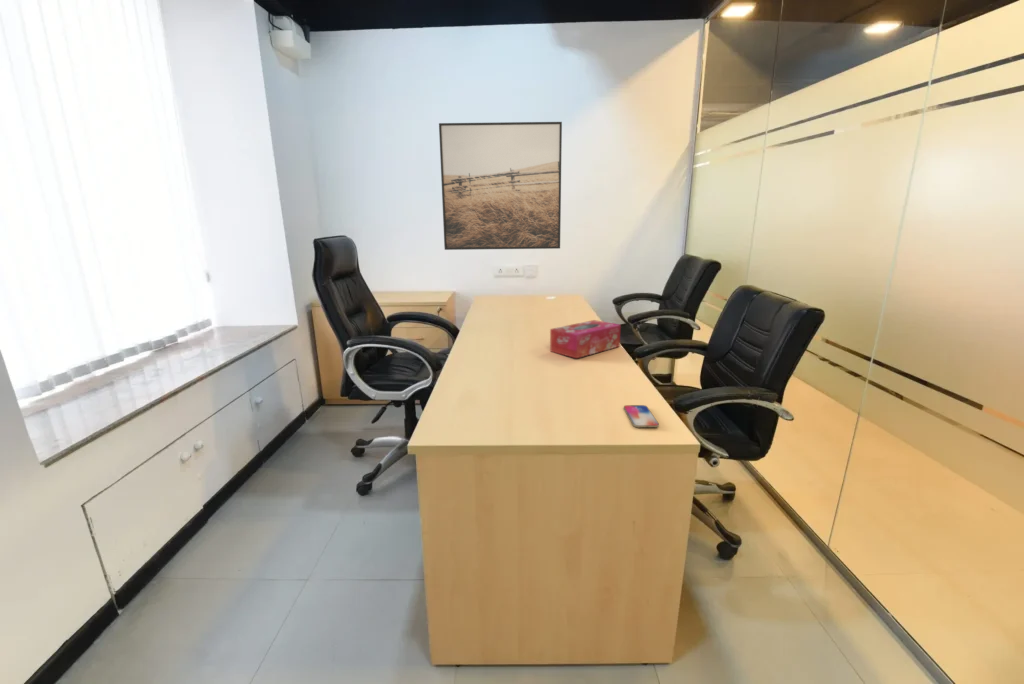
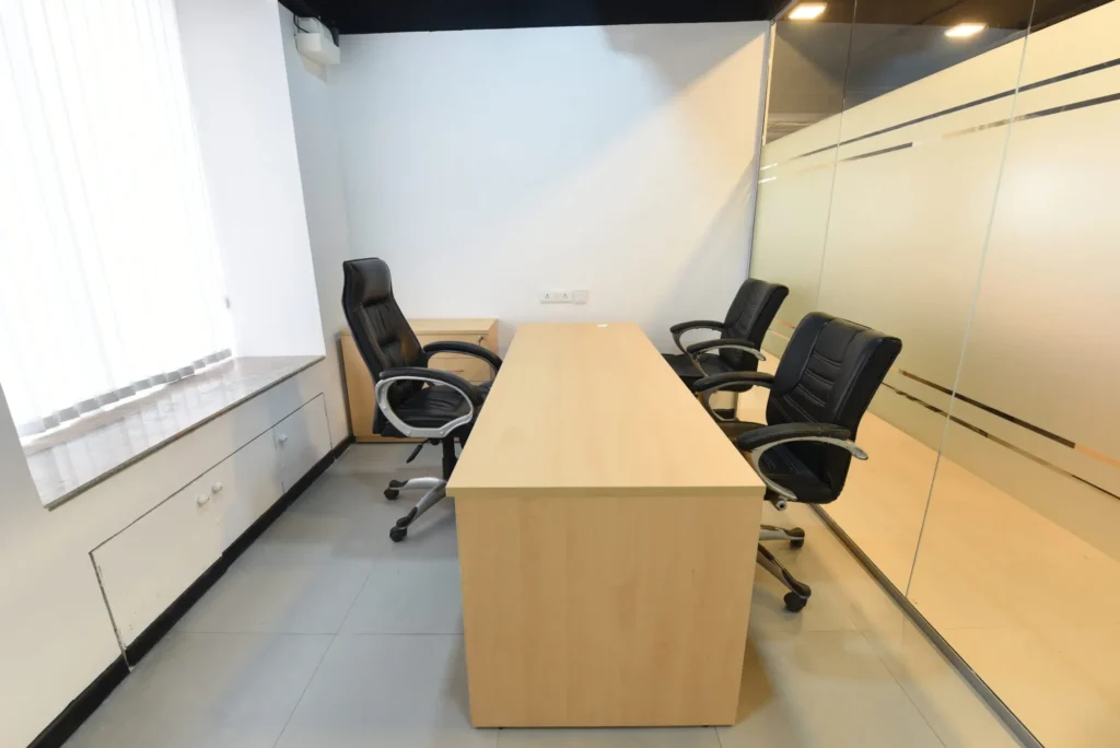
- tissue box [549,319,622,359]
- smartphone [623,404,660,428]
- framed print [438,121,563,251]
